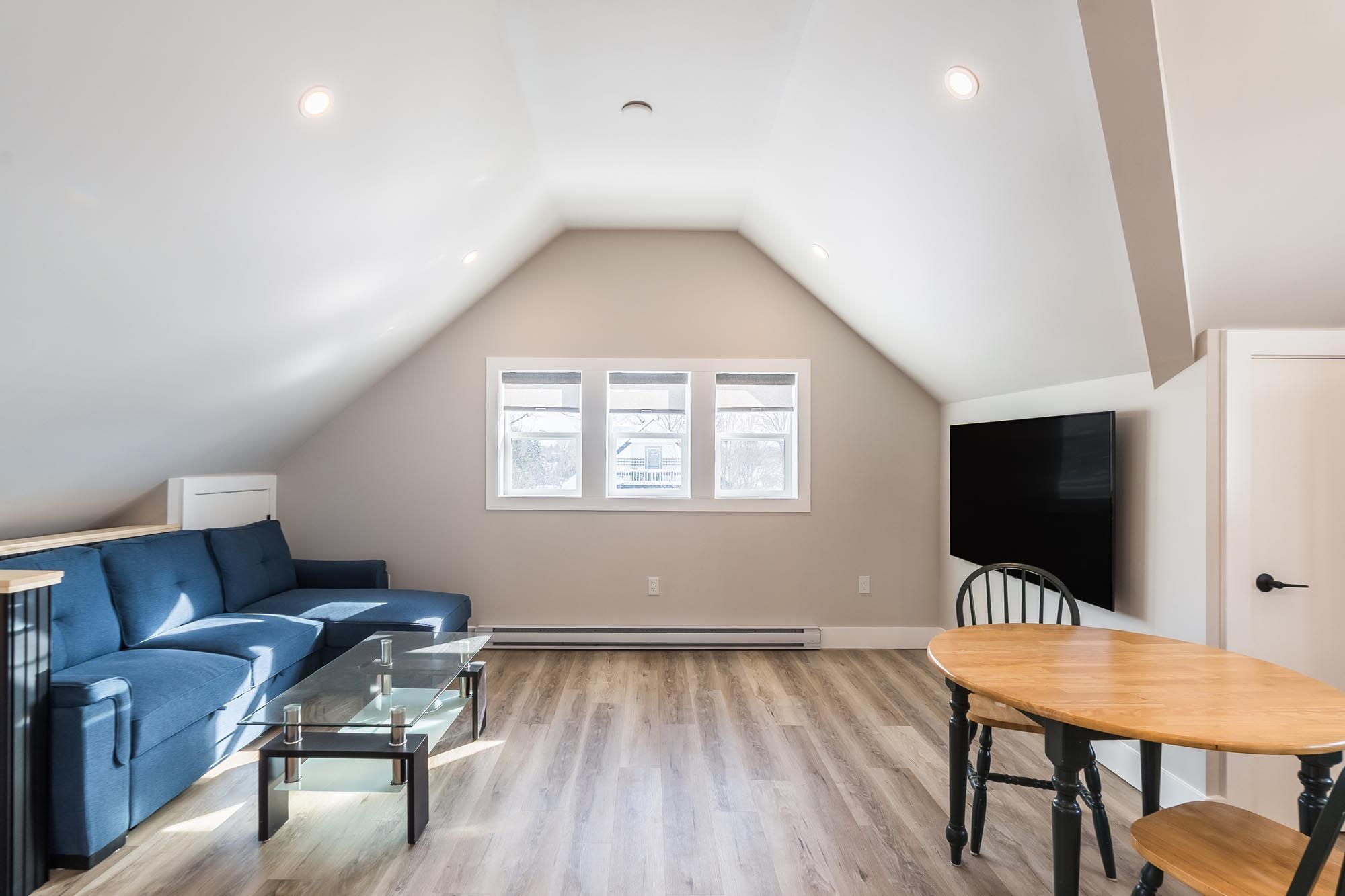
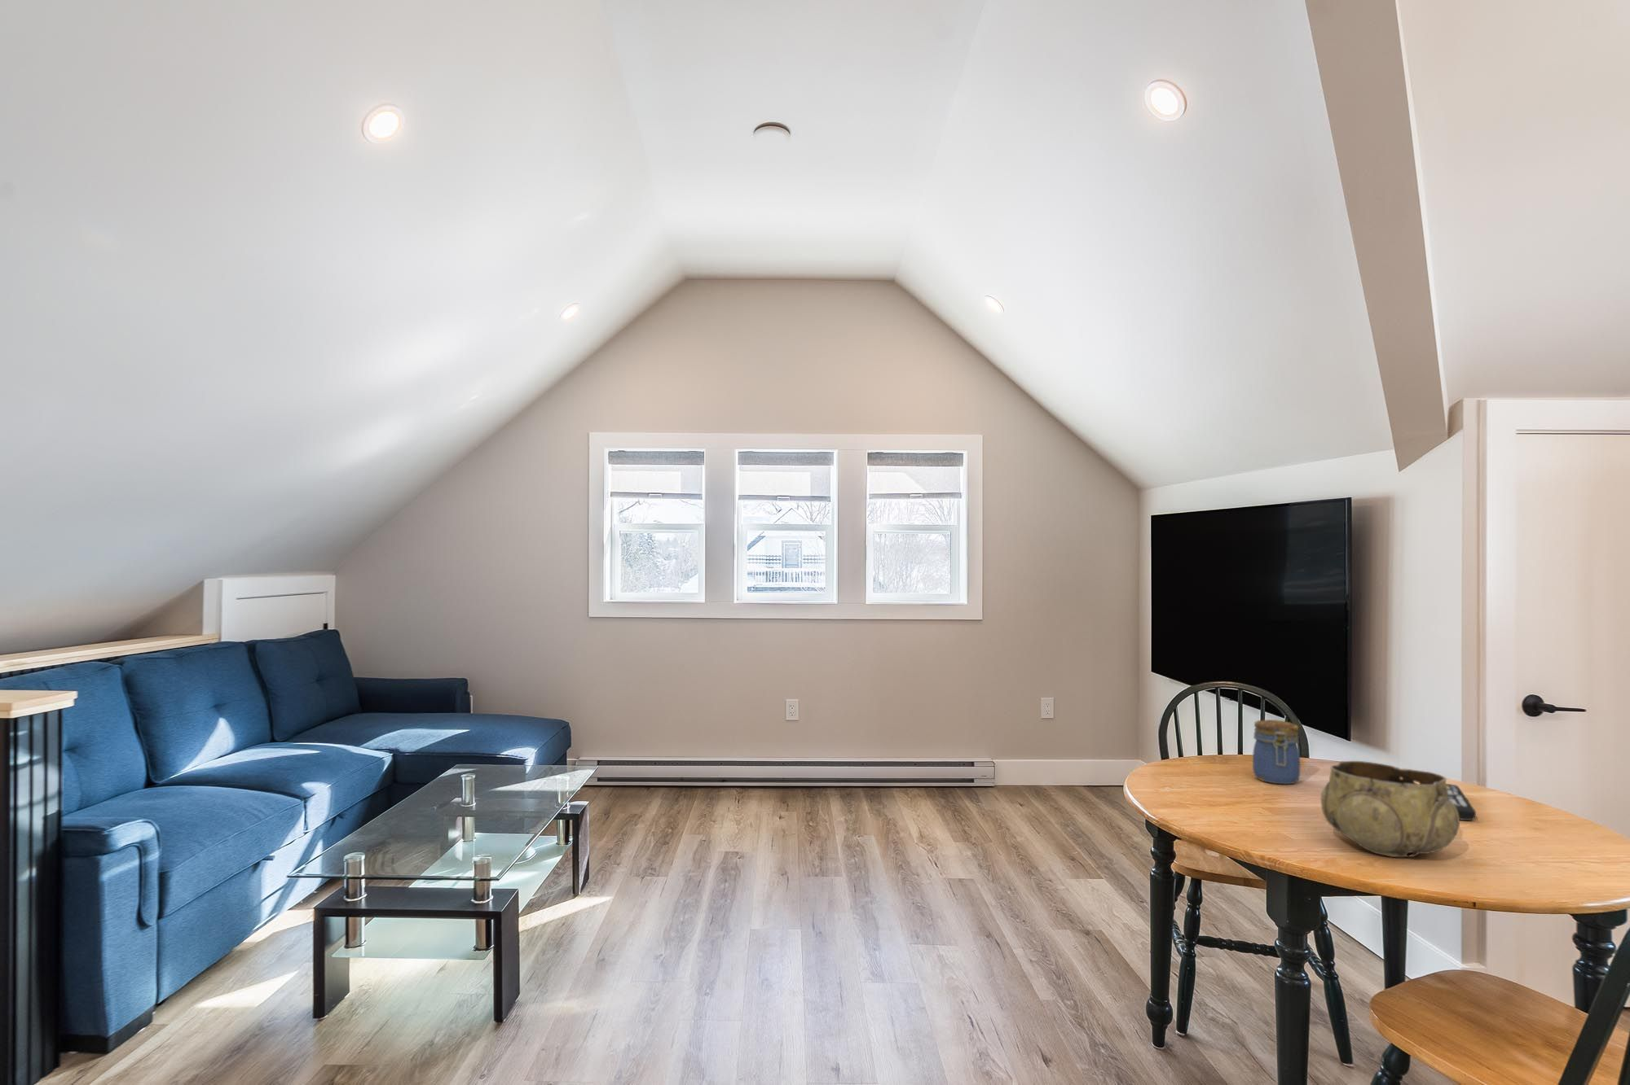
+ decorative bowl [1320,760,1460,857]
+ remote control [1446,783,1477,821]
+ jar [1252,719,1300,785]
